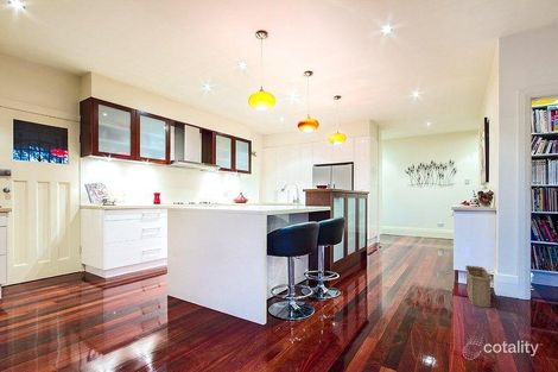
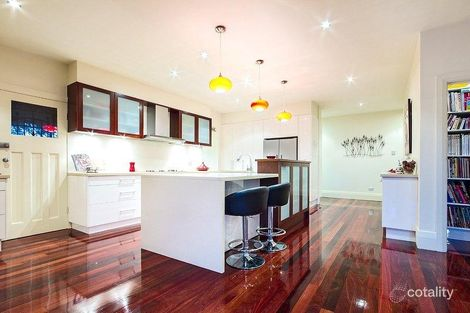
- basket [463,264,493,309]
